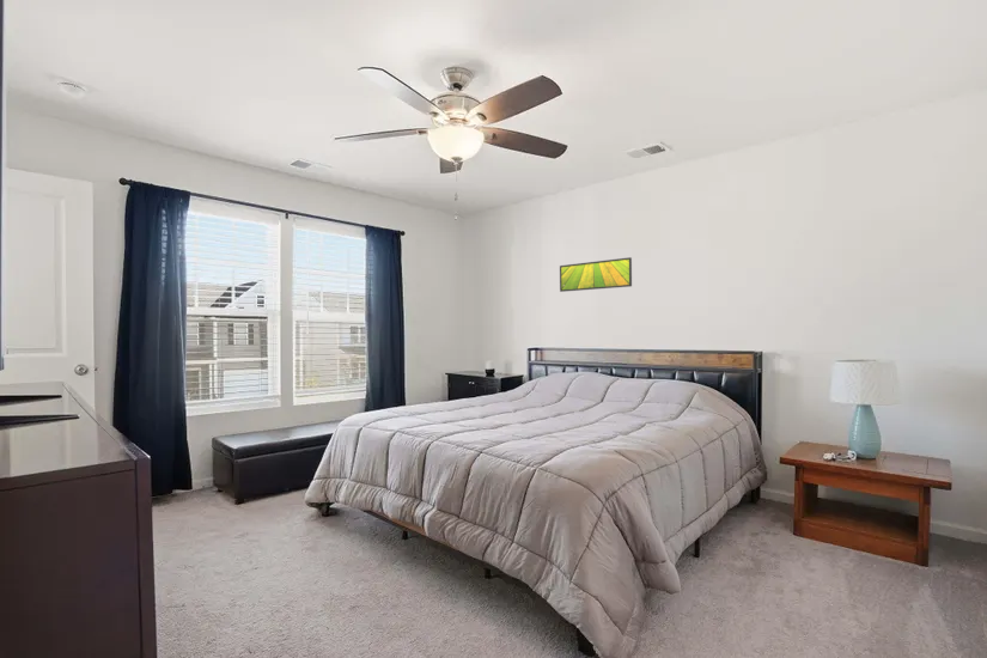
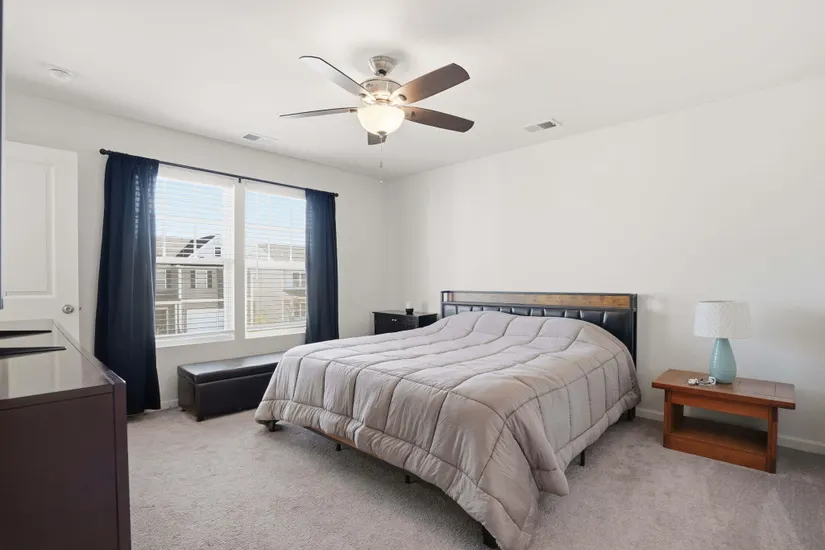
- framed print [559,256,633,293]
